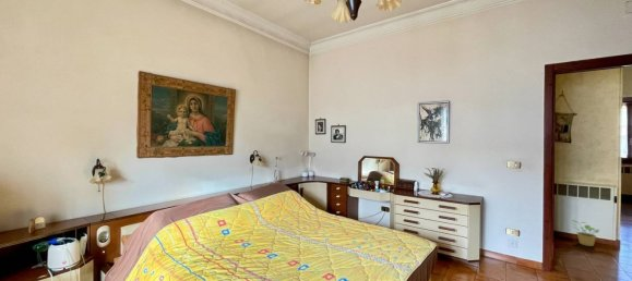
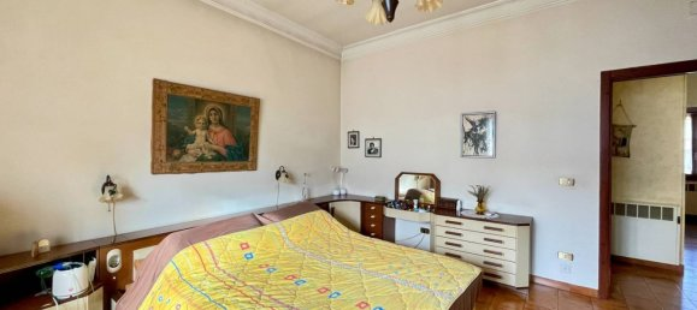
- potted plant [571,219,600,247]
